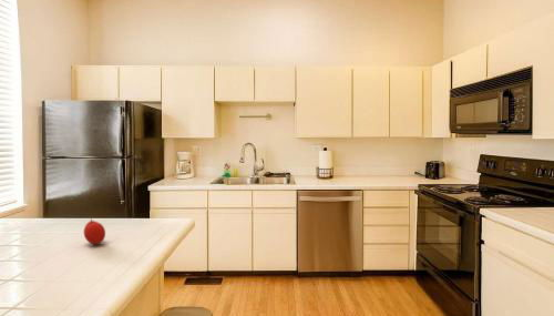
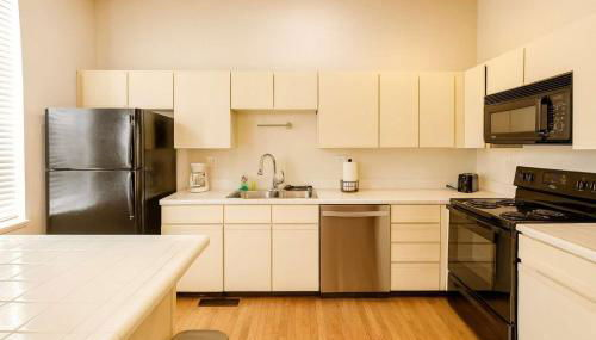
- fruit [83,218,106,245]
